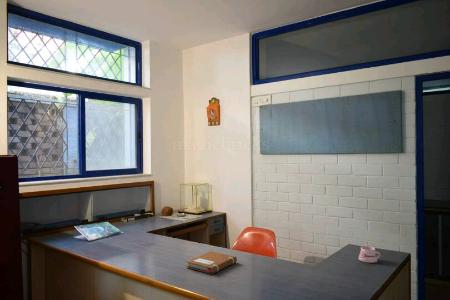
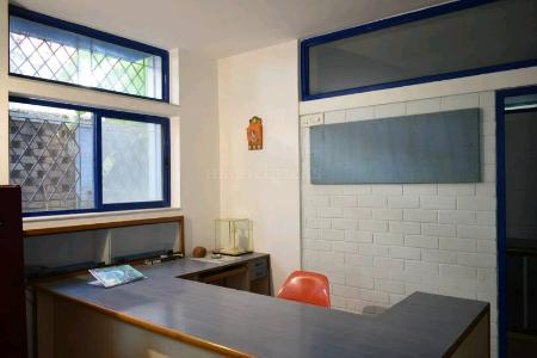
- notebook [185,250,238,275]
- mug [358,245,381,264]
